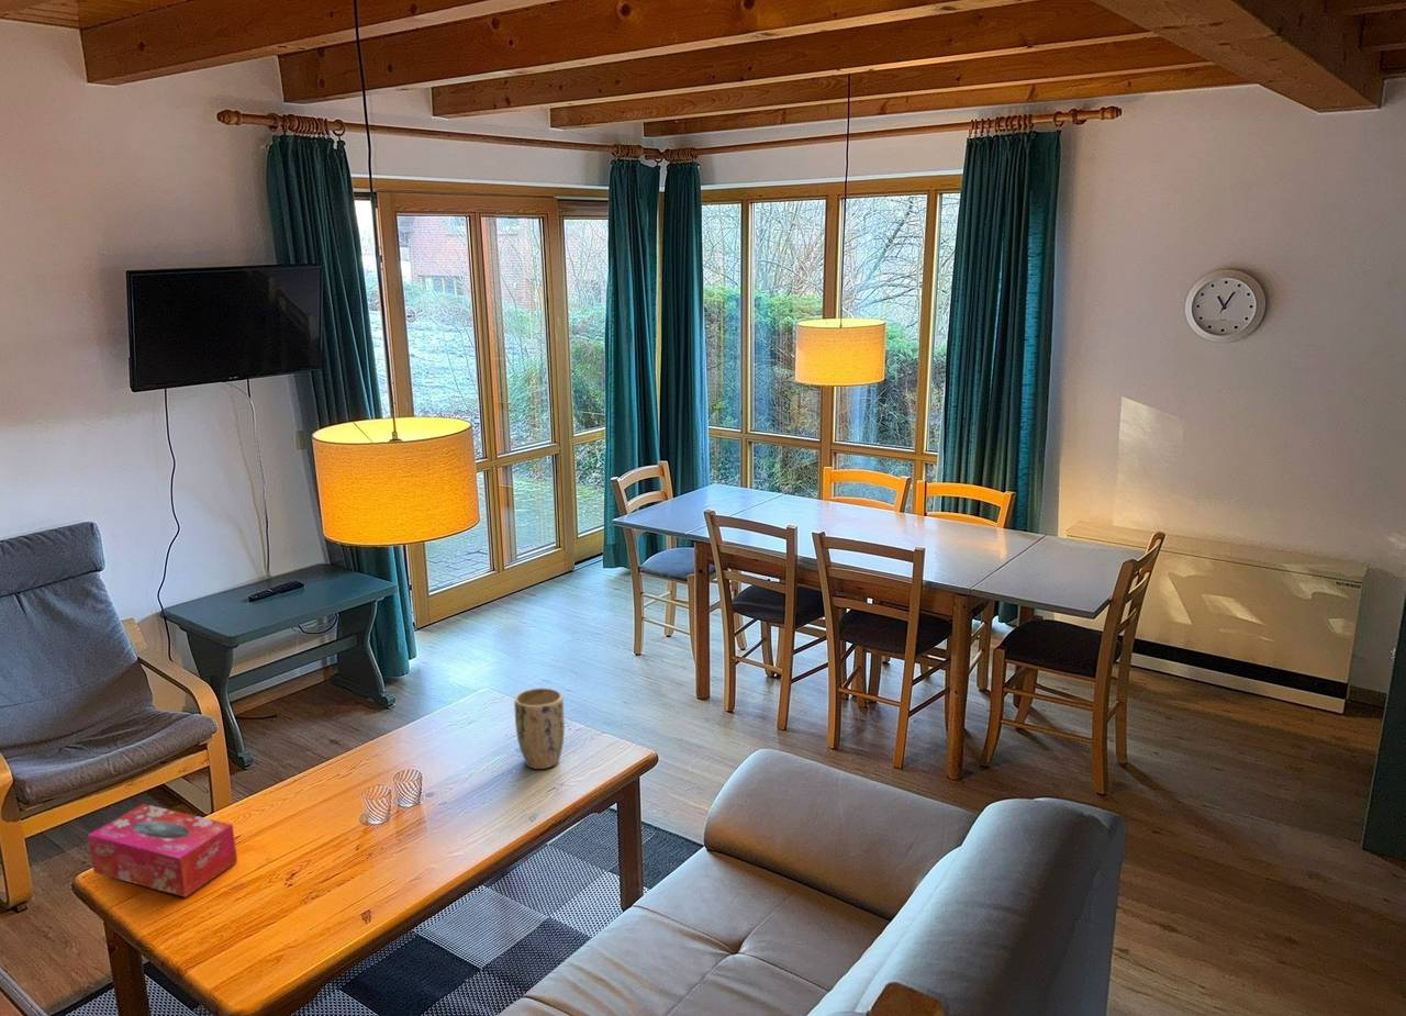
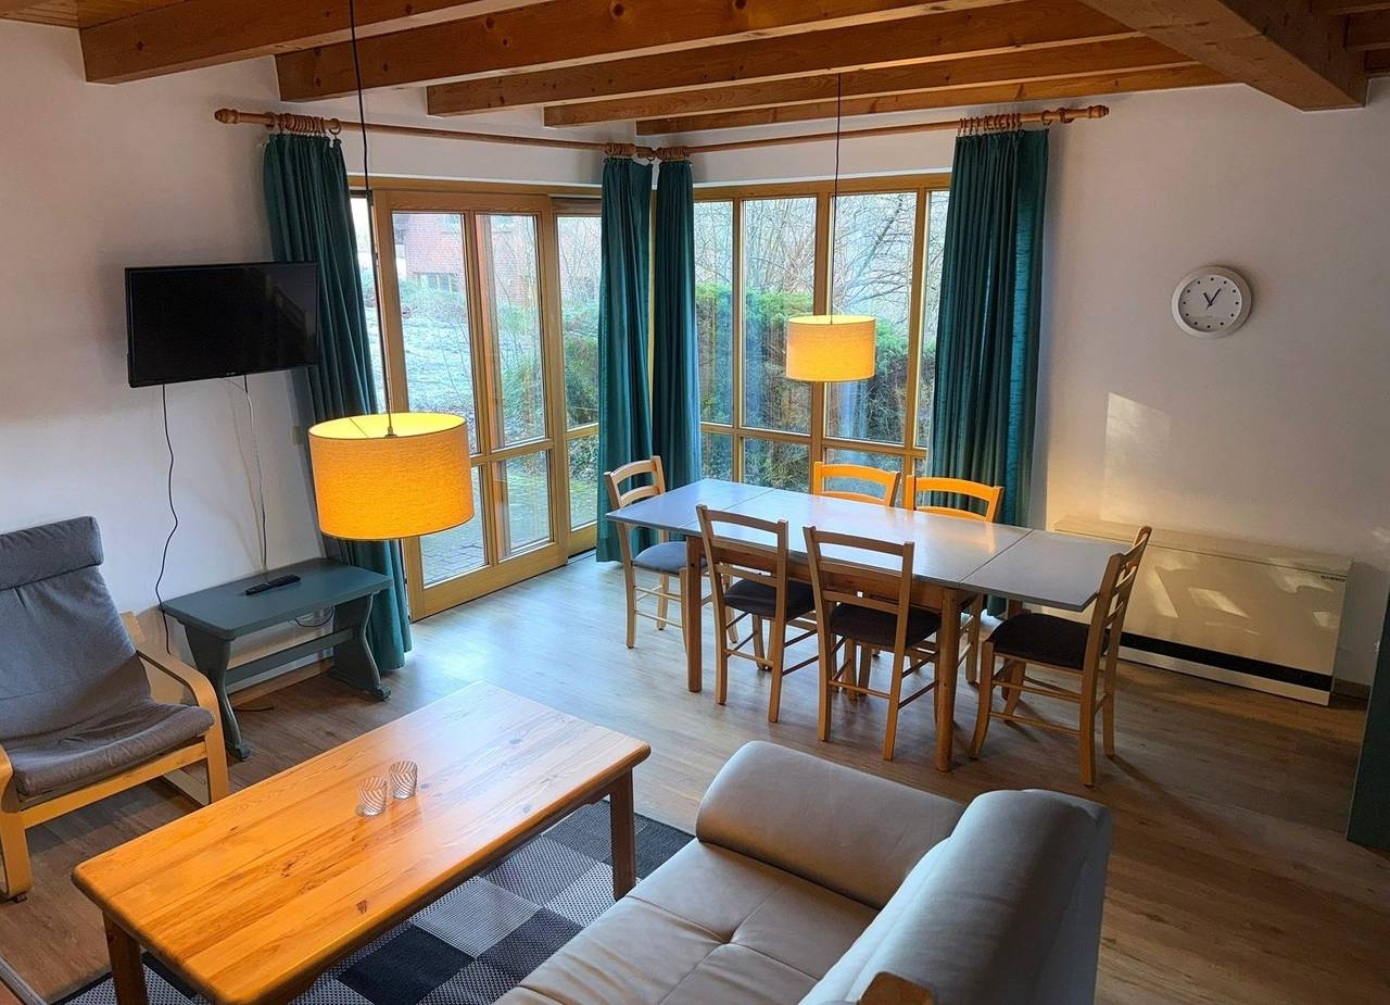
- tissue box [87,803,238,898]
- plant pot [513,686,566,770]
